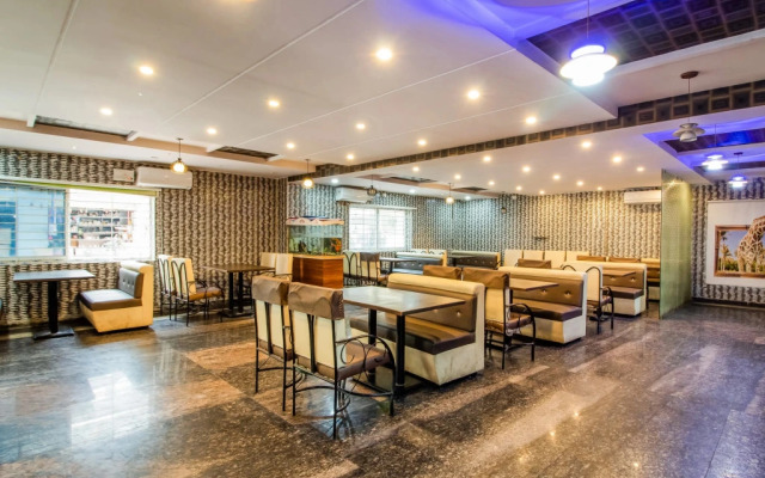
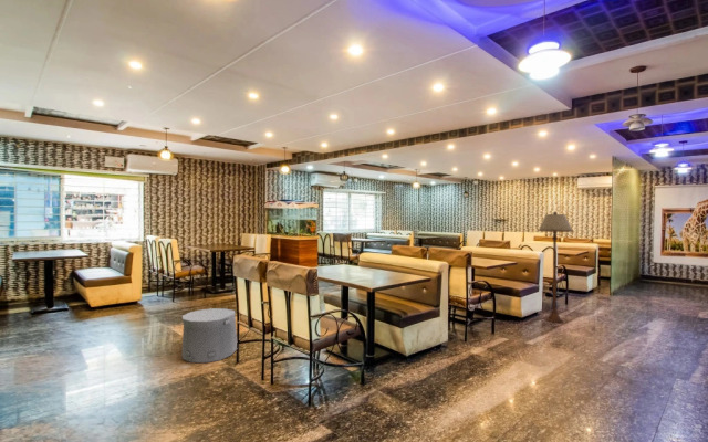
+ trash can [181,307,238,364]
+ floor lamp [537,211,574,324]
